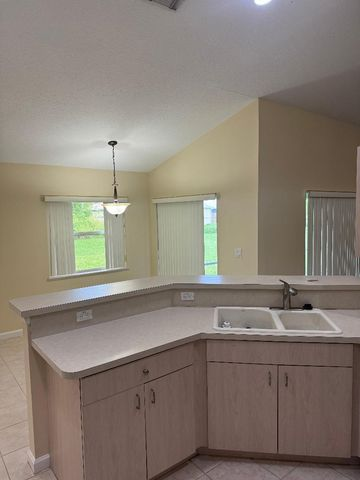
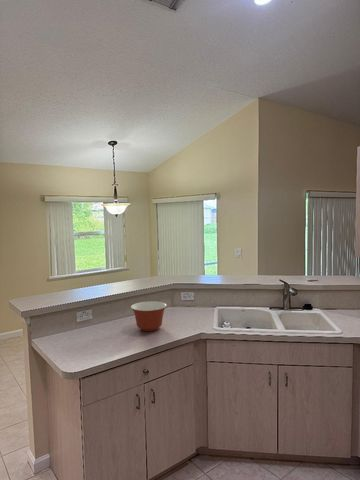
+ mixing bowl [130,300,168,332]
